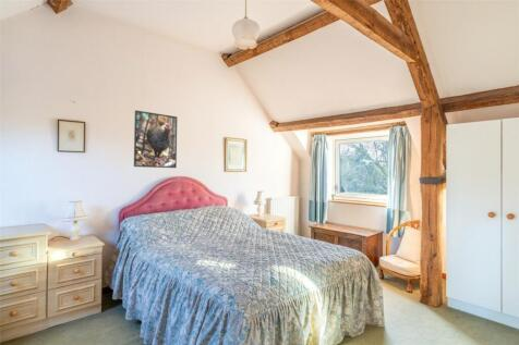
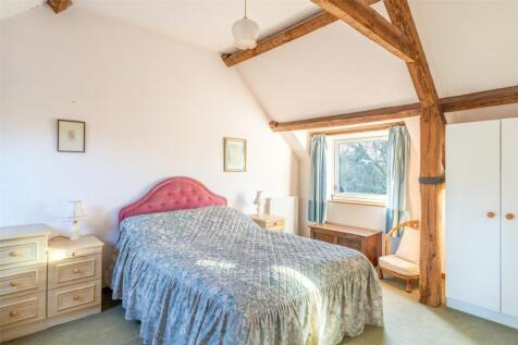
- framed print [133,109,178,169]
